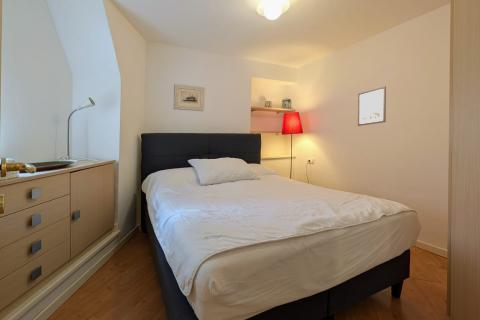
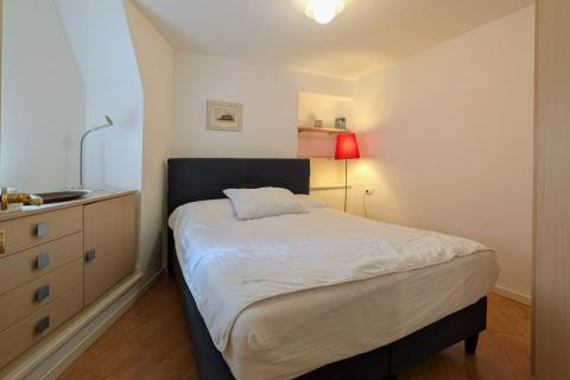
- wall art [357,86,387,127]
